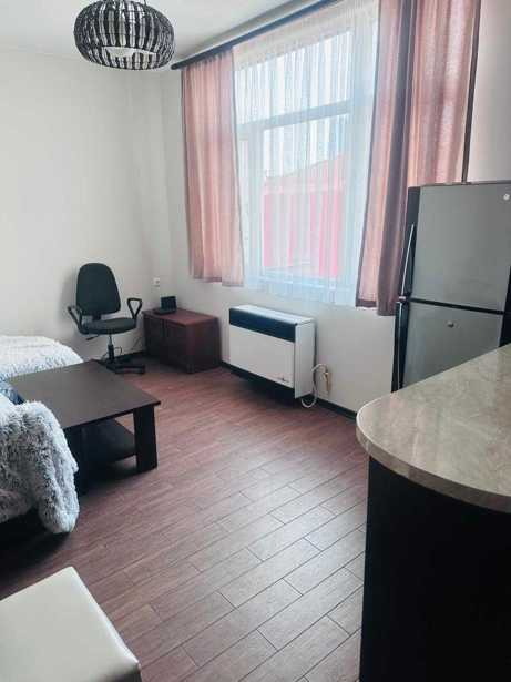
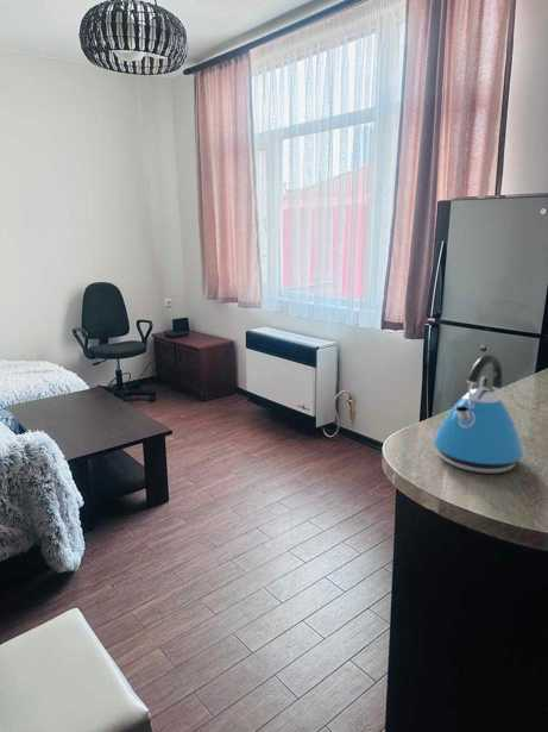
+ kettle [433,354,524,474]
